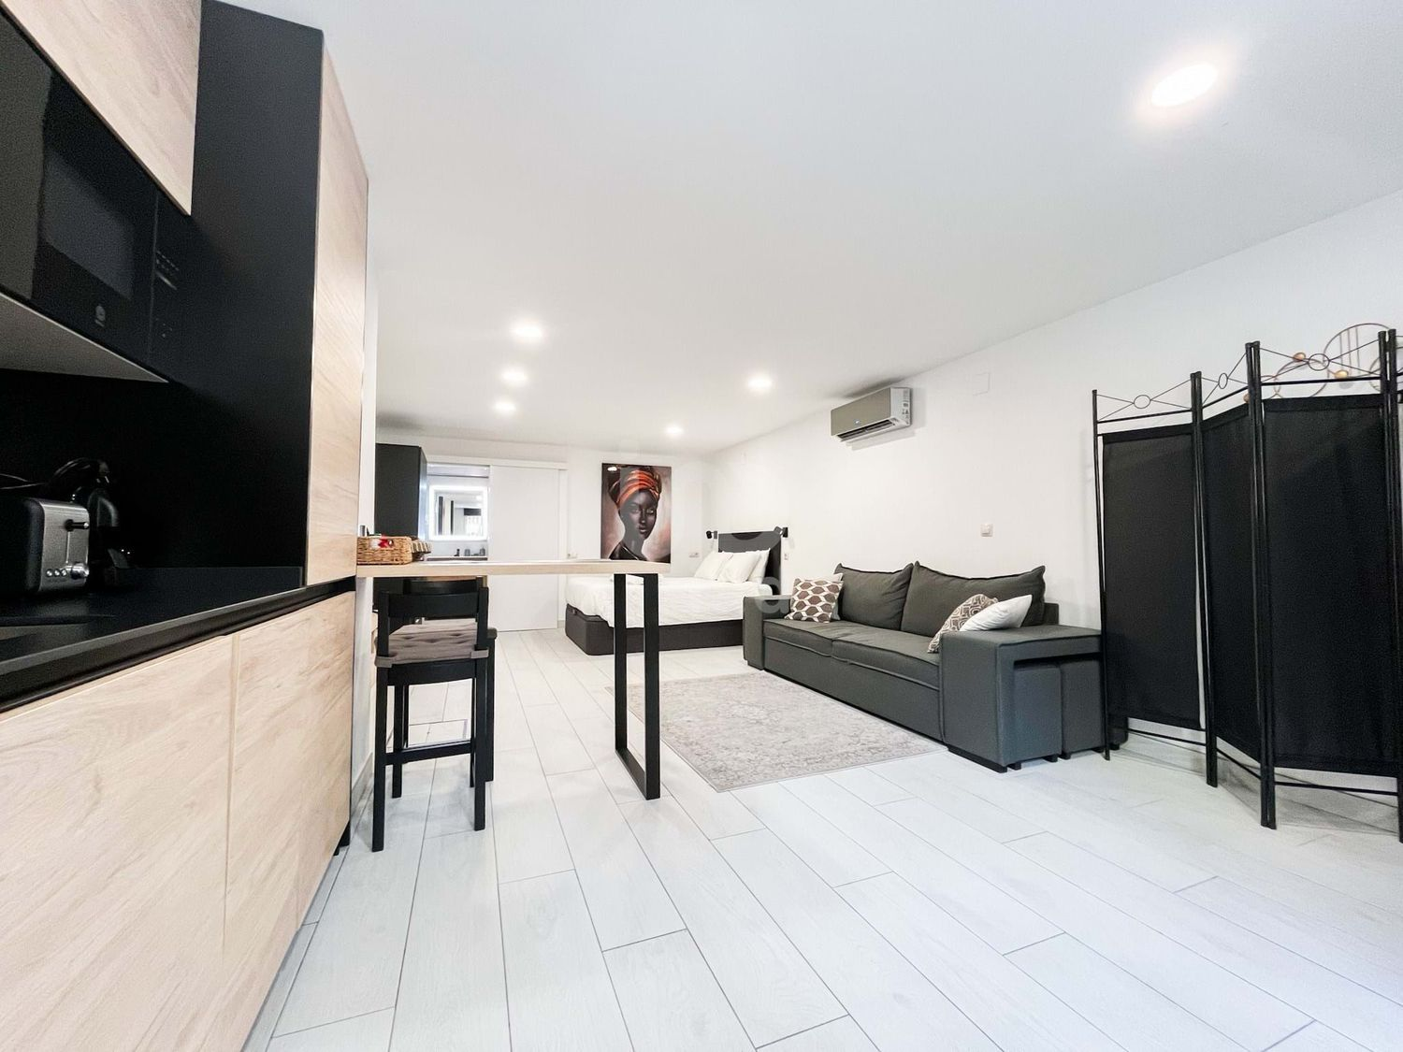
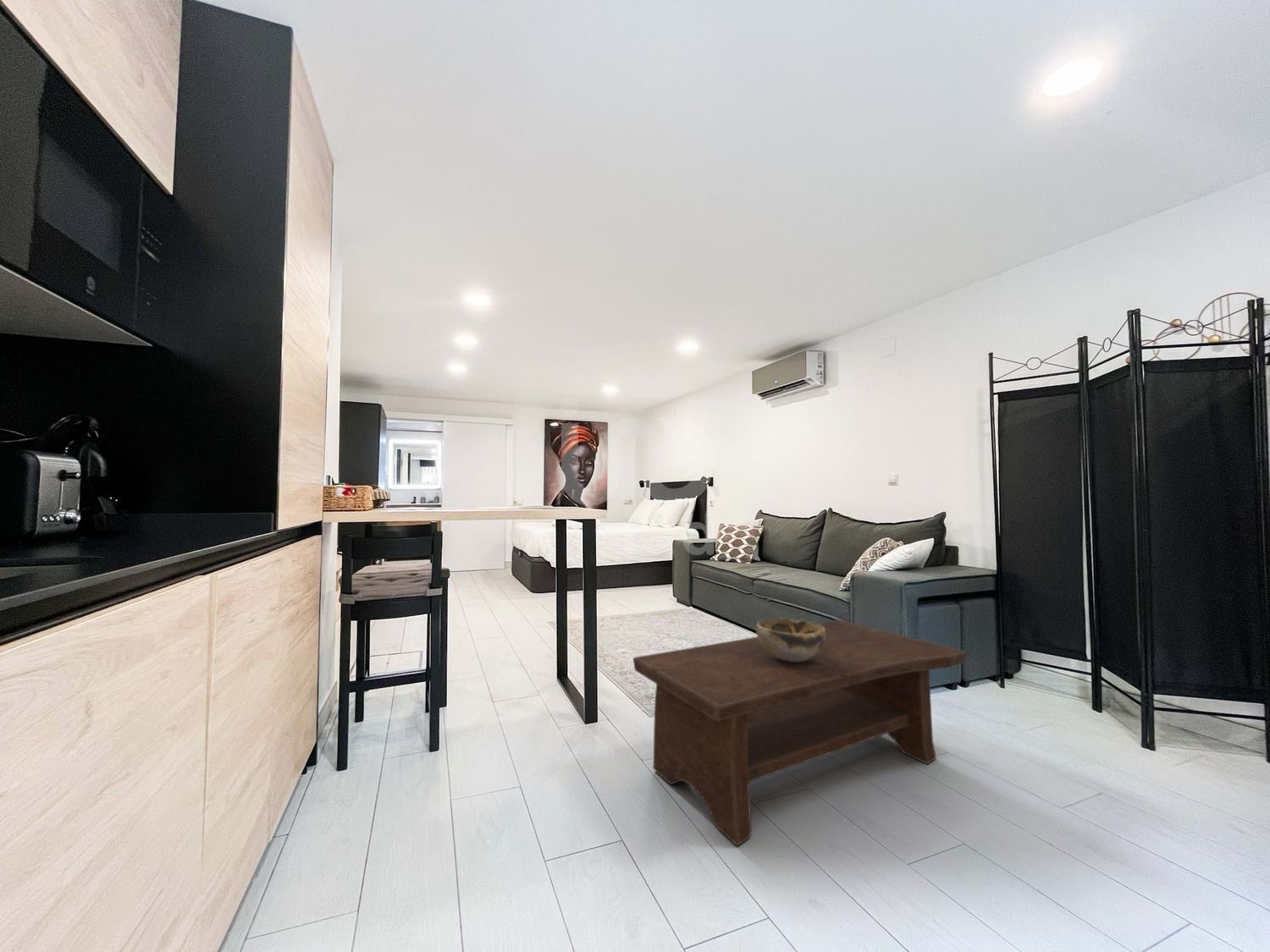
+ decorative bowl [755,618,826,662]
+ coffee table [632,619,969,847]
